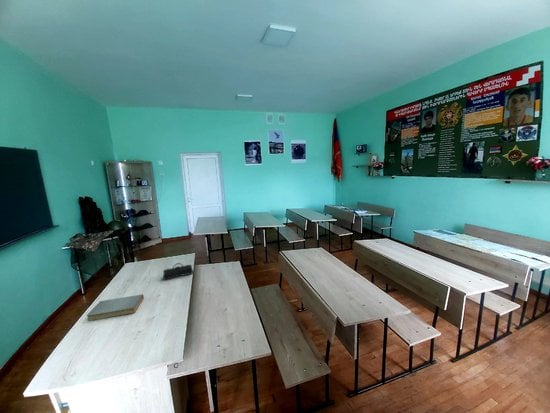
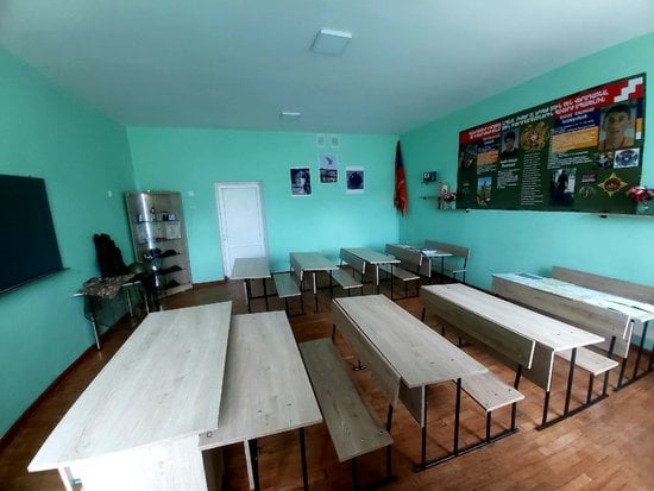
- book [86,293,145,322]
- pencil case [162,262,194,281]
